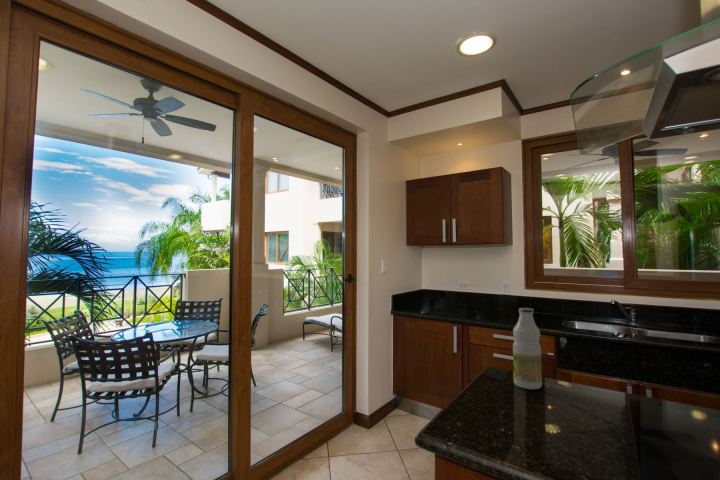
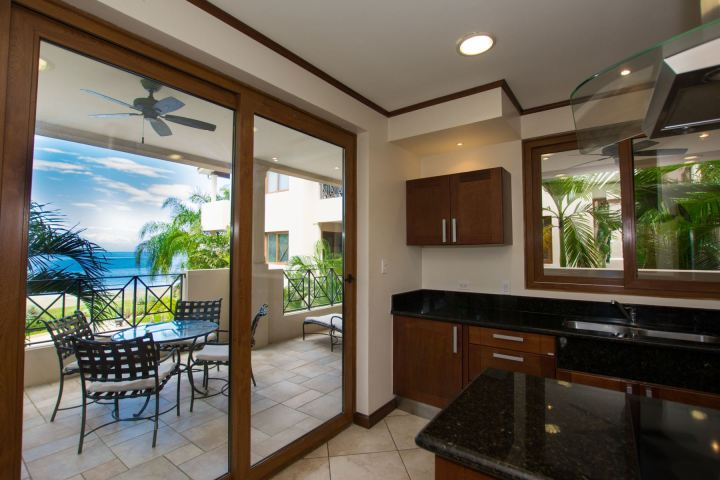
- bottle [512,307,543,390]
